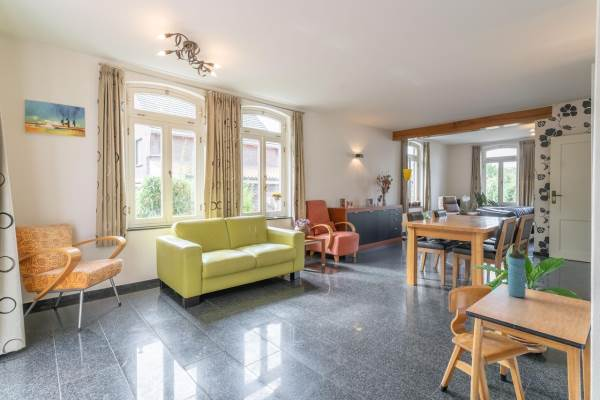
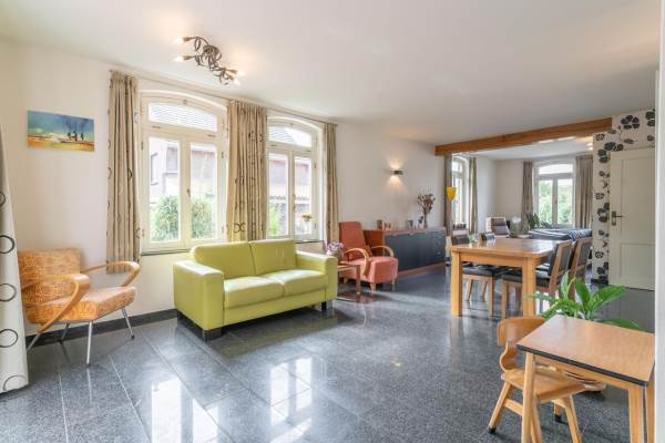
- water bottle [507,249,527,298]
